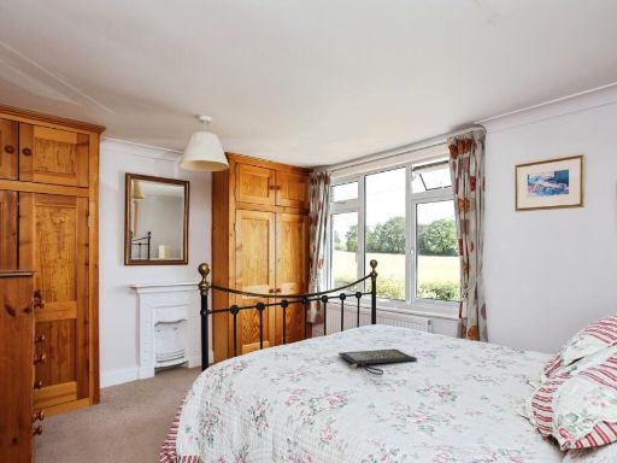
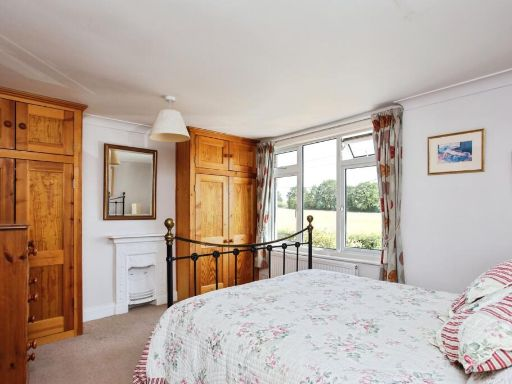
- clutch bag [337,348,418,376]
